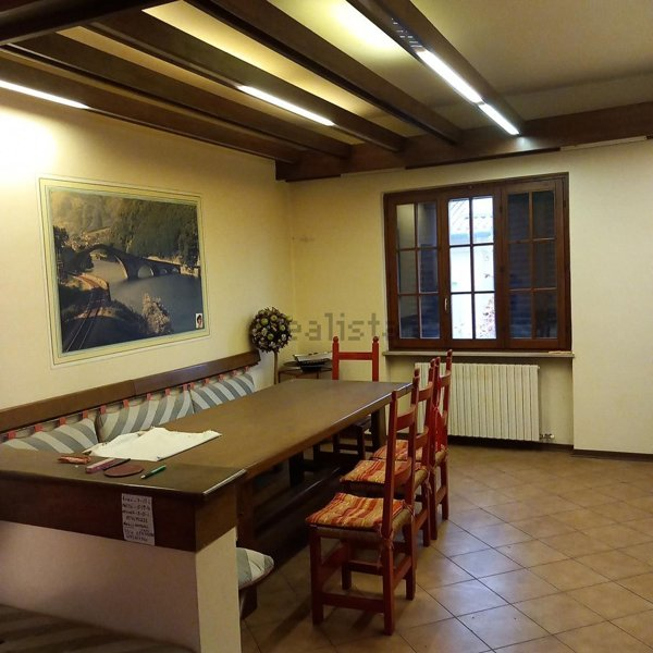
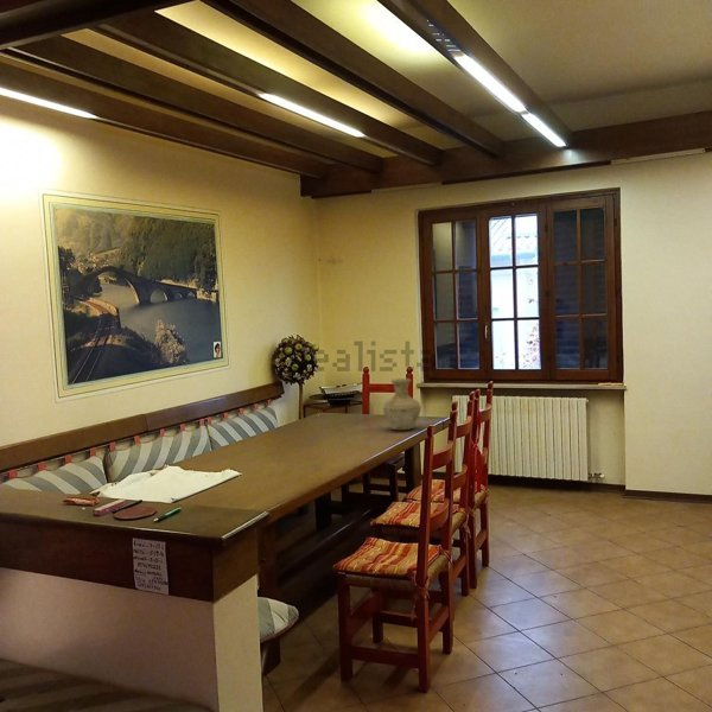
+ vase [382,377,422,431]
